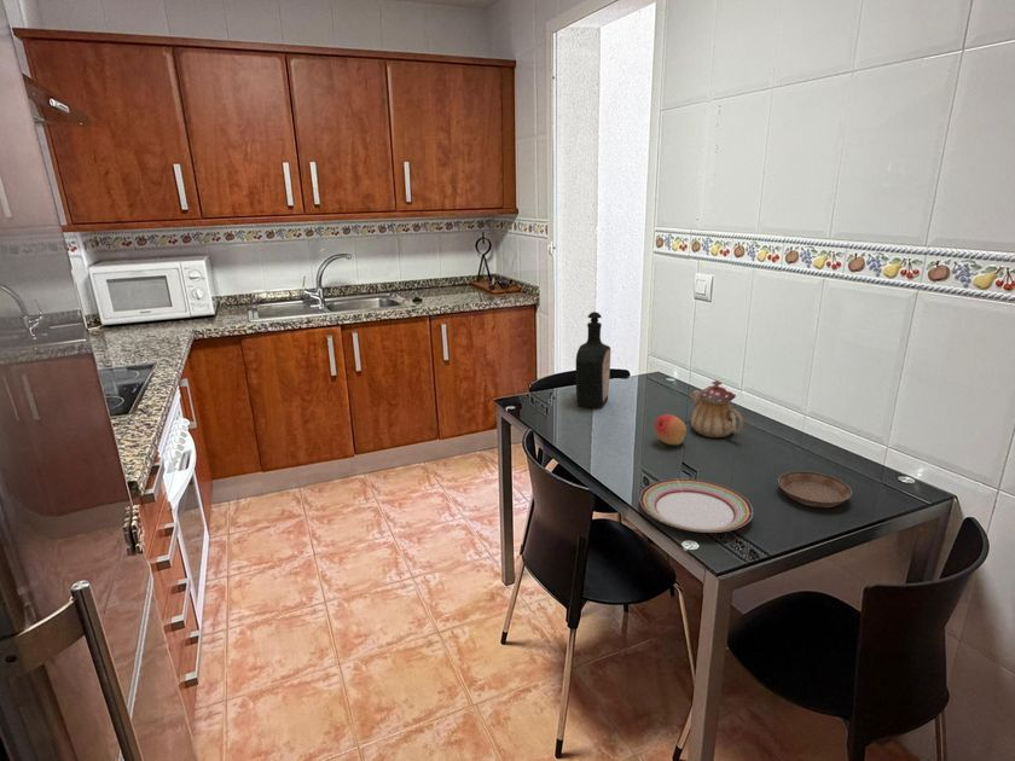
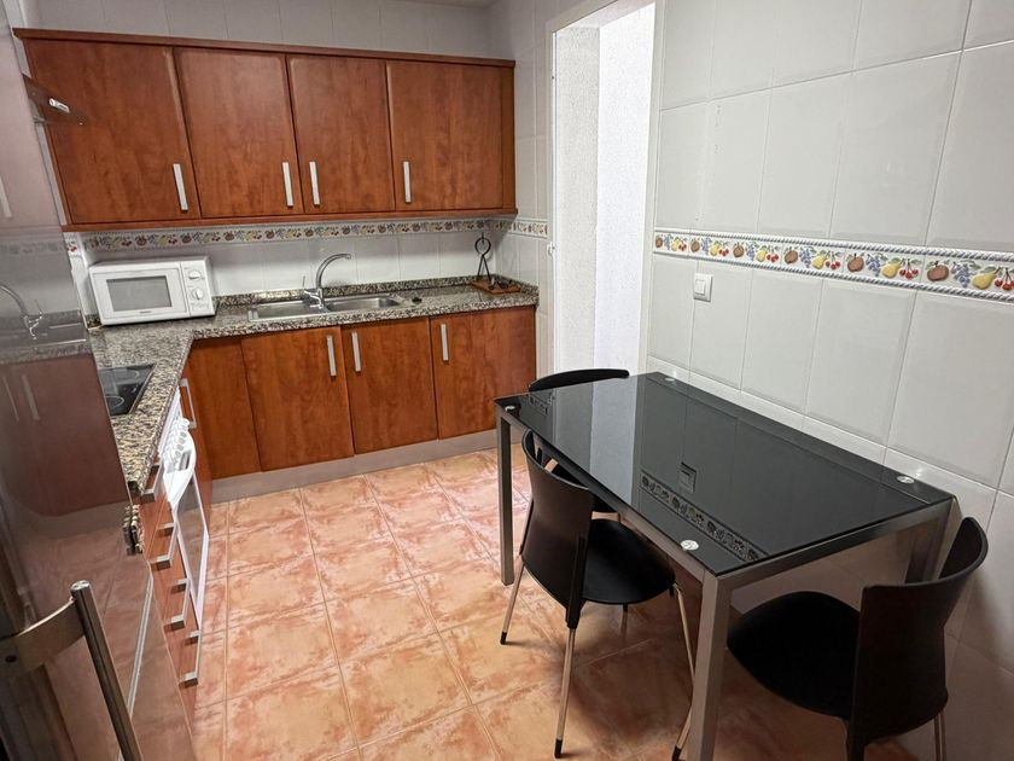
- fruit [654,413,688,446]
- plate [639,478,754,534]
- bottle [575,310,611,409]
- saucer [777,470,853,509]
- teapot [689,379,744,438]
